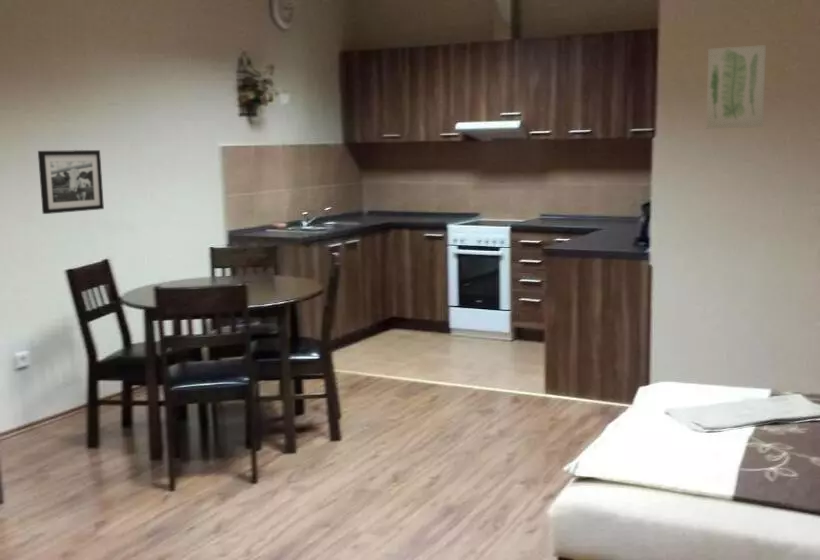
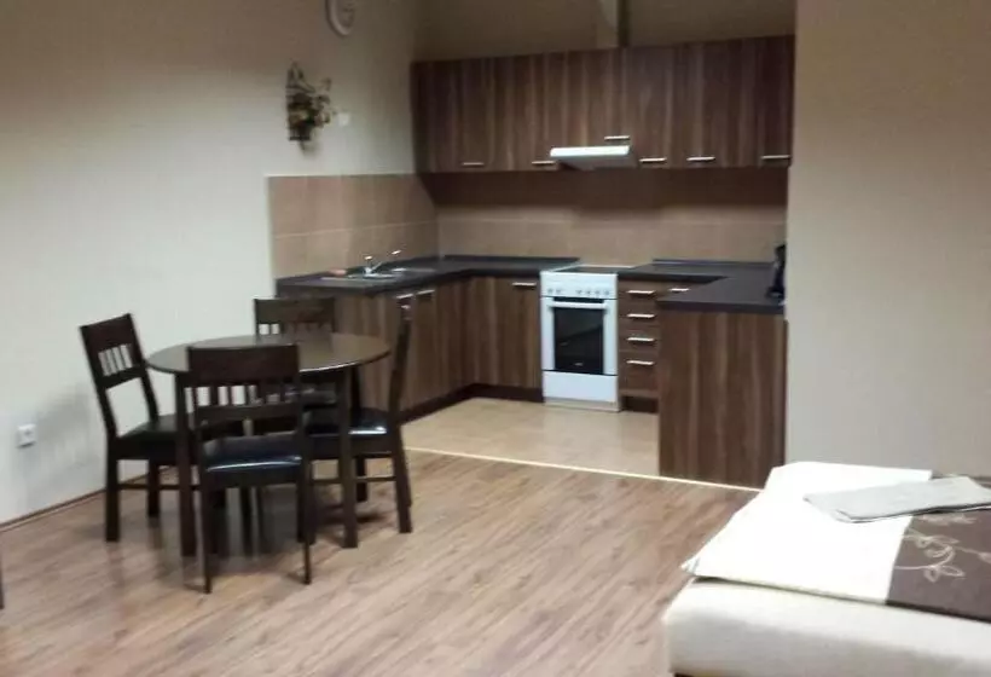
- wall art [705,44,767,129]
- picture frame [37,149,105,215]
